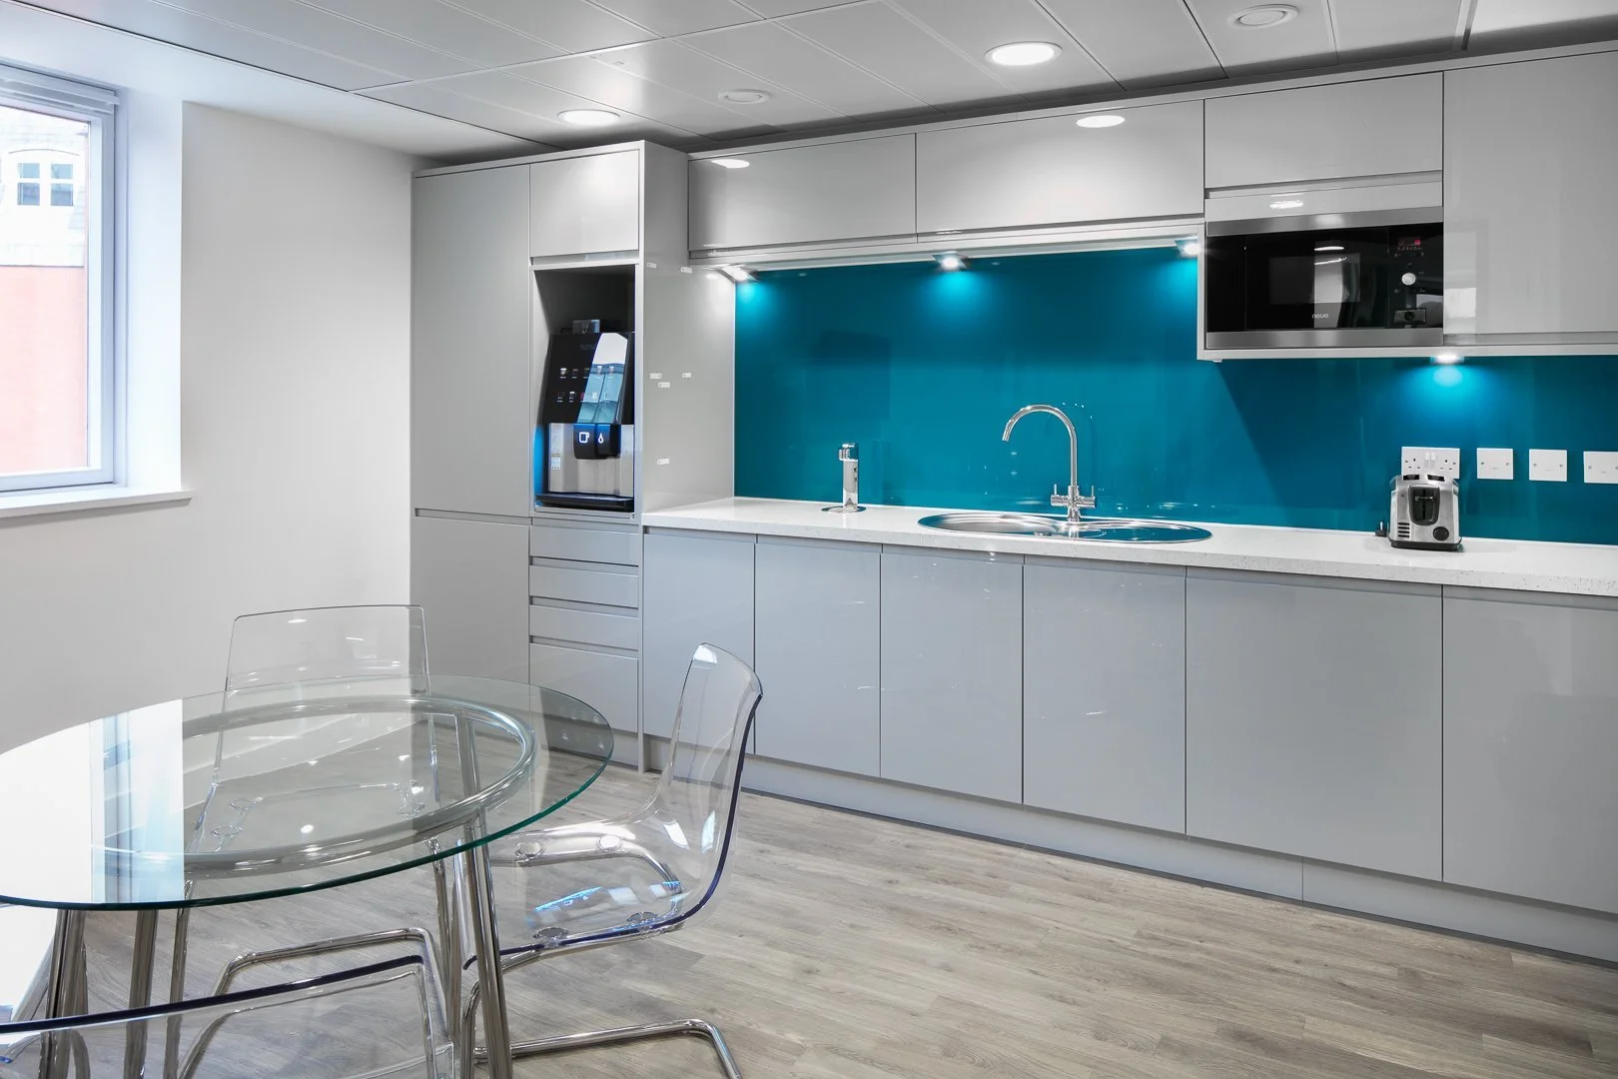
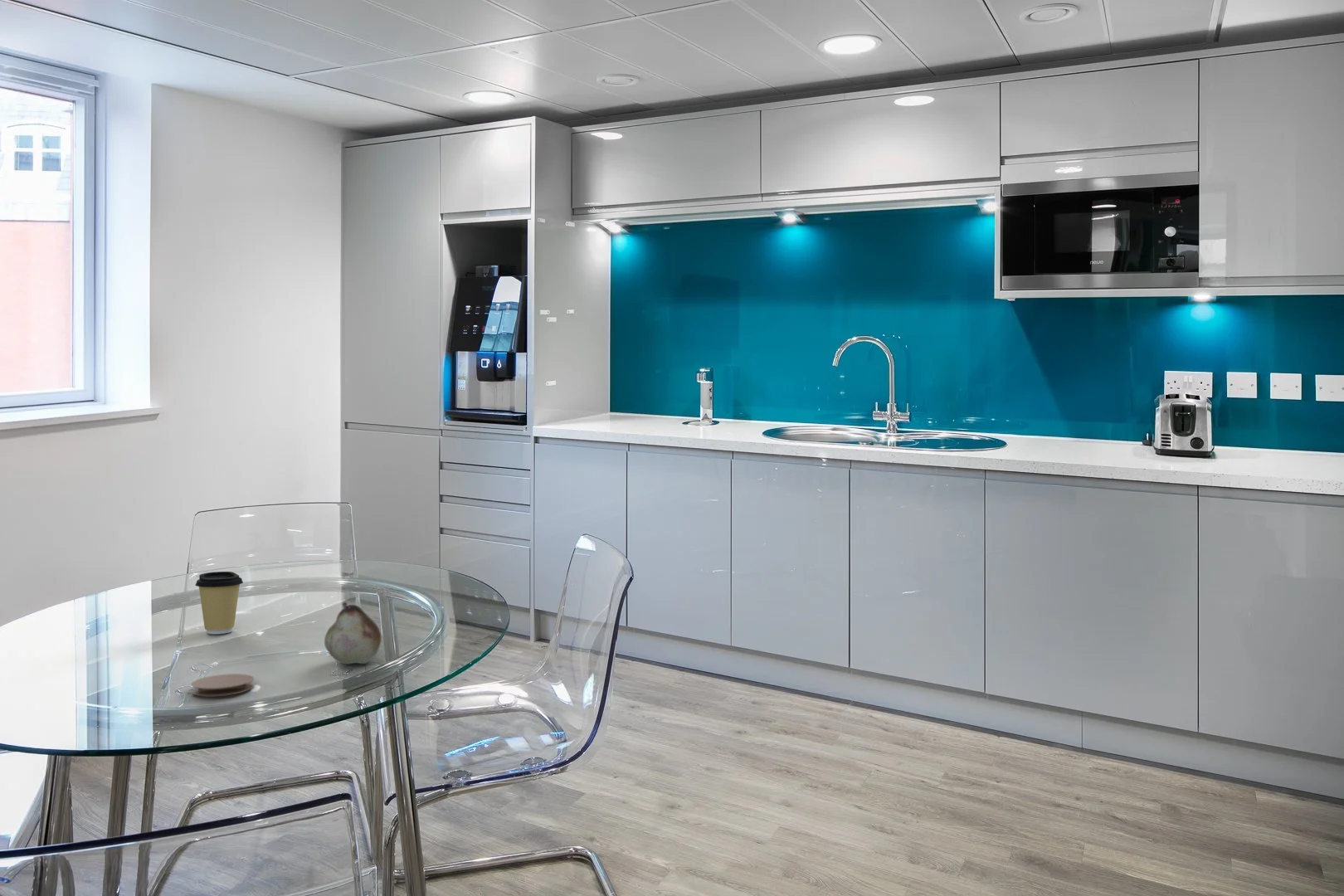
+ coaster [190,673,255,697]
+ fruit [324,601,382,665]
+ coffee cup [195,571,244,635]
